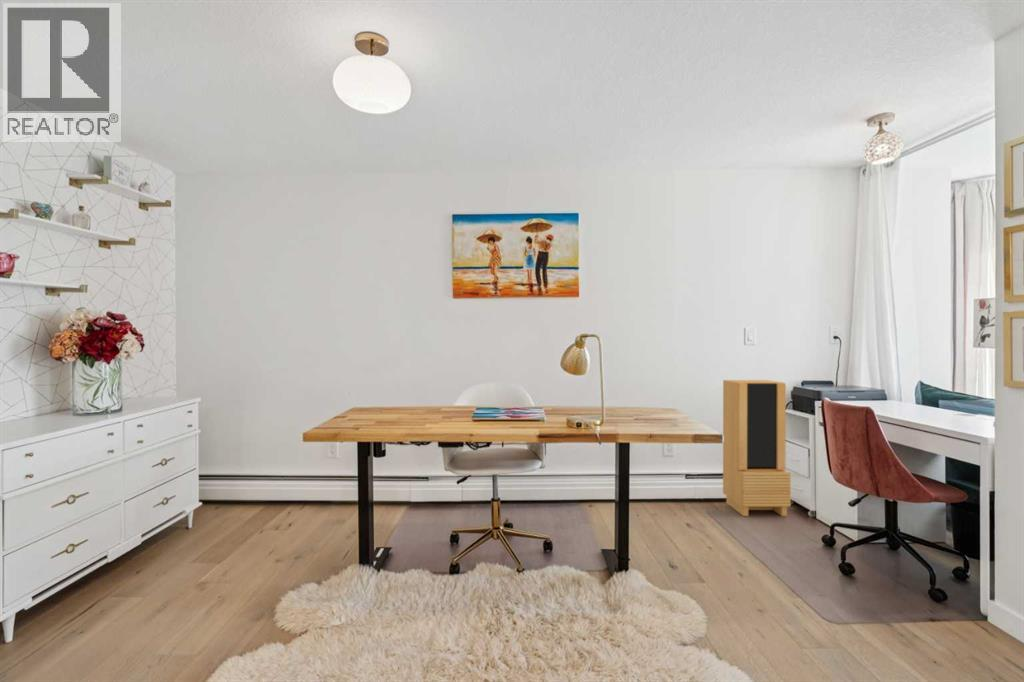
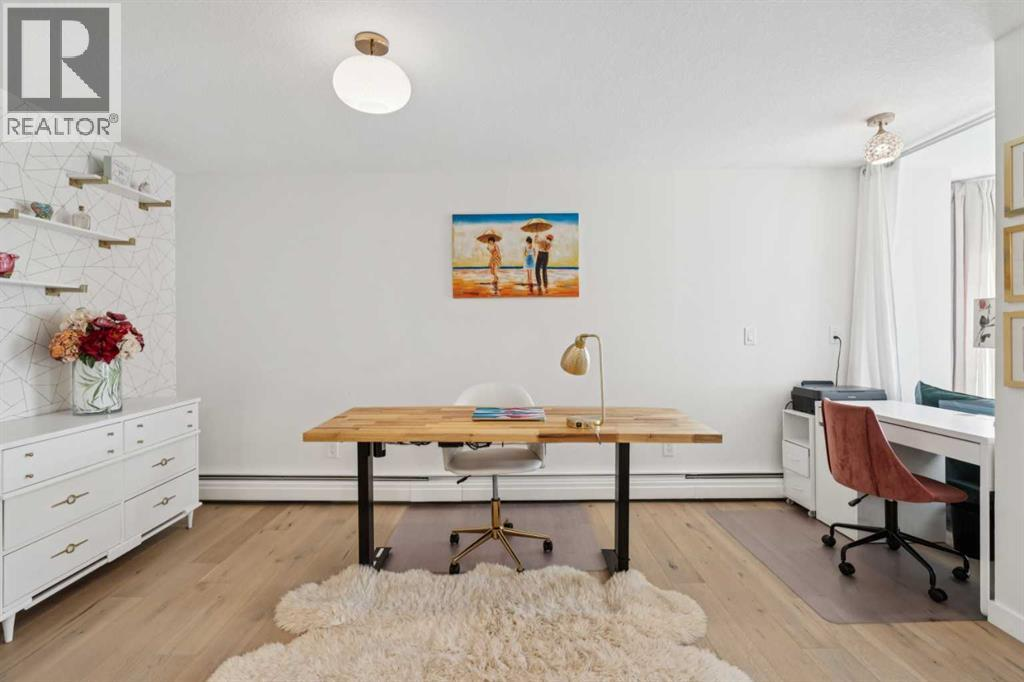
- storage cabinet [722,379,792,517]
